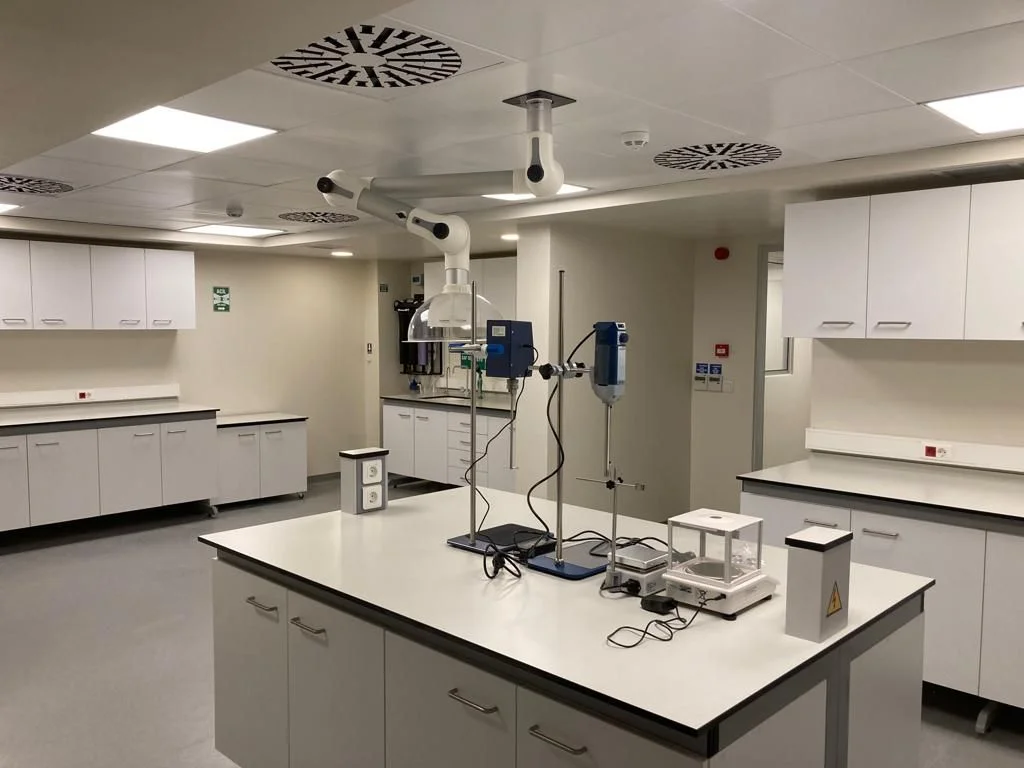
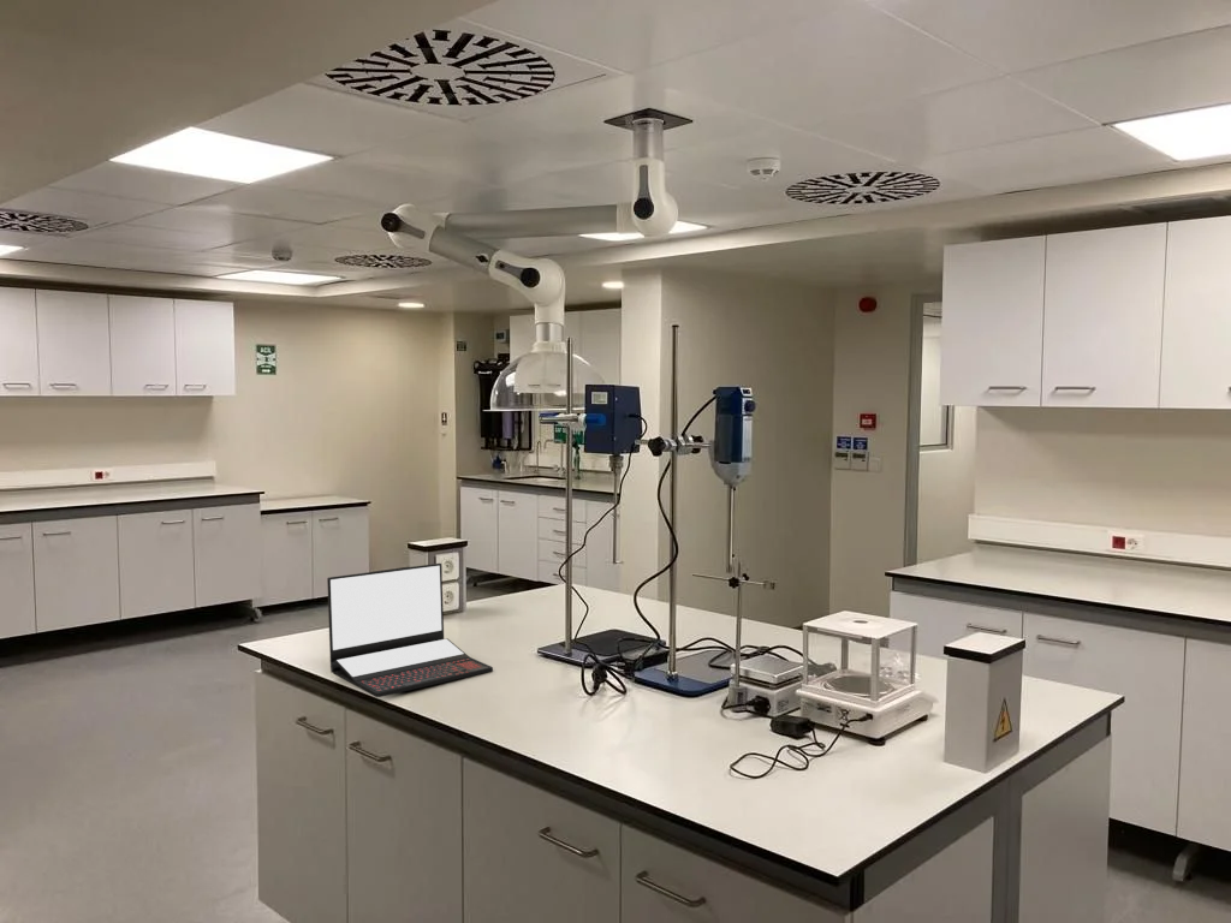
+ laptop [326,562,494,698]
